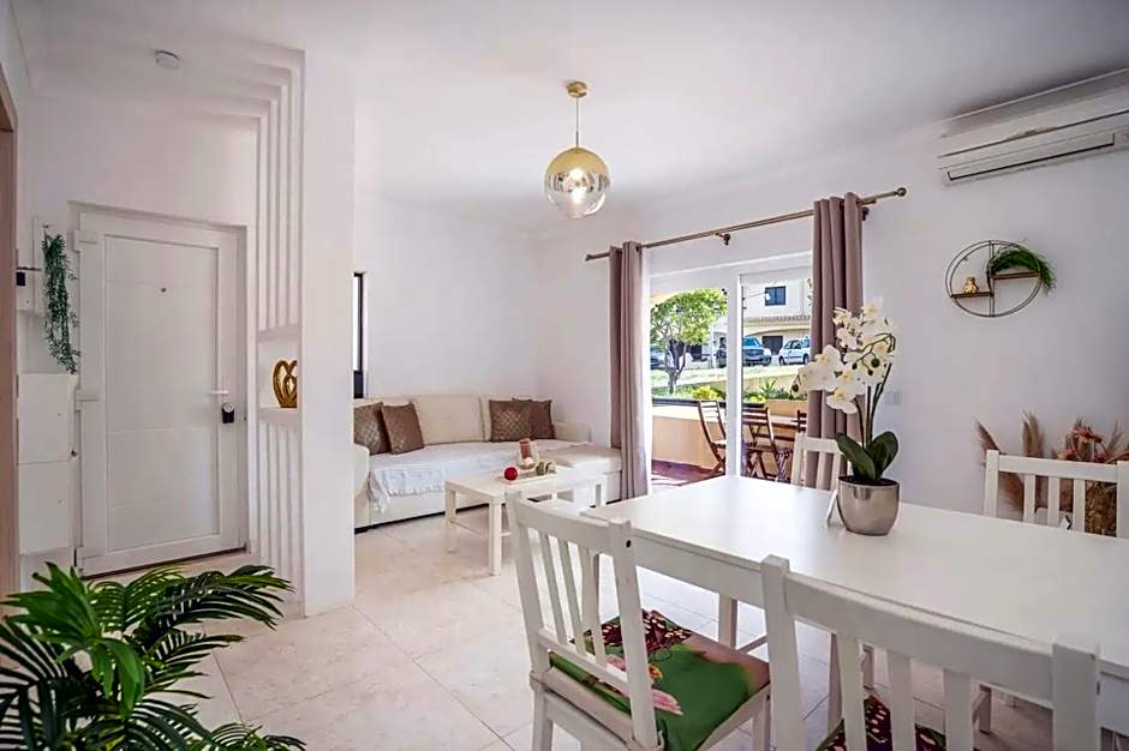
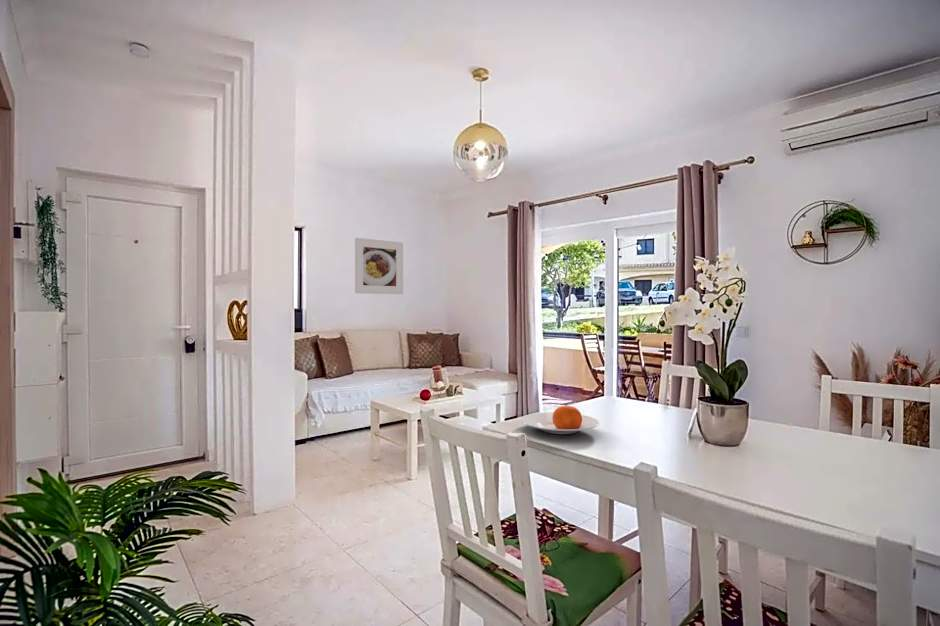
+ plate [520,405,600,435]
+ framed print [354,237,404,295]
